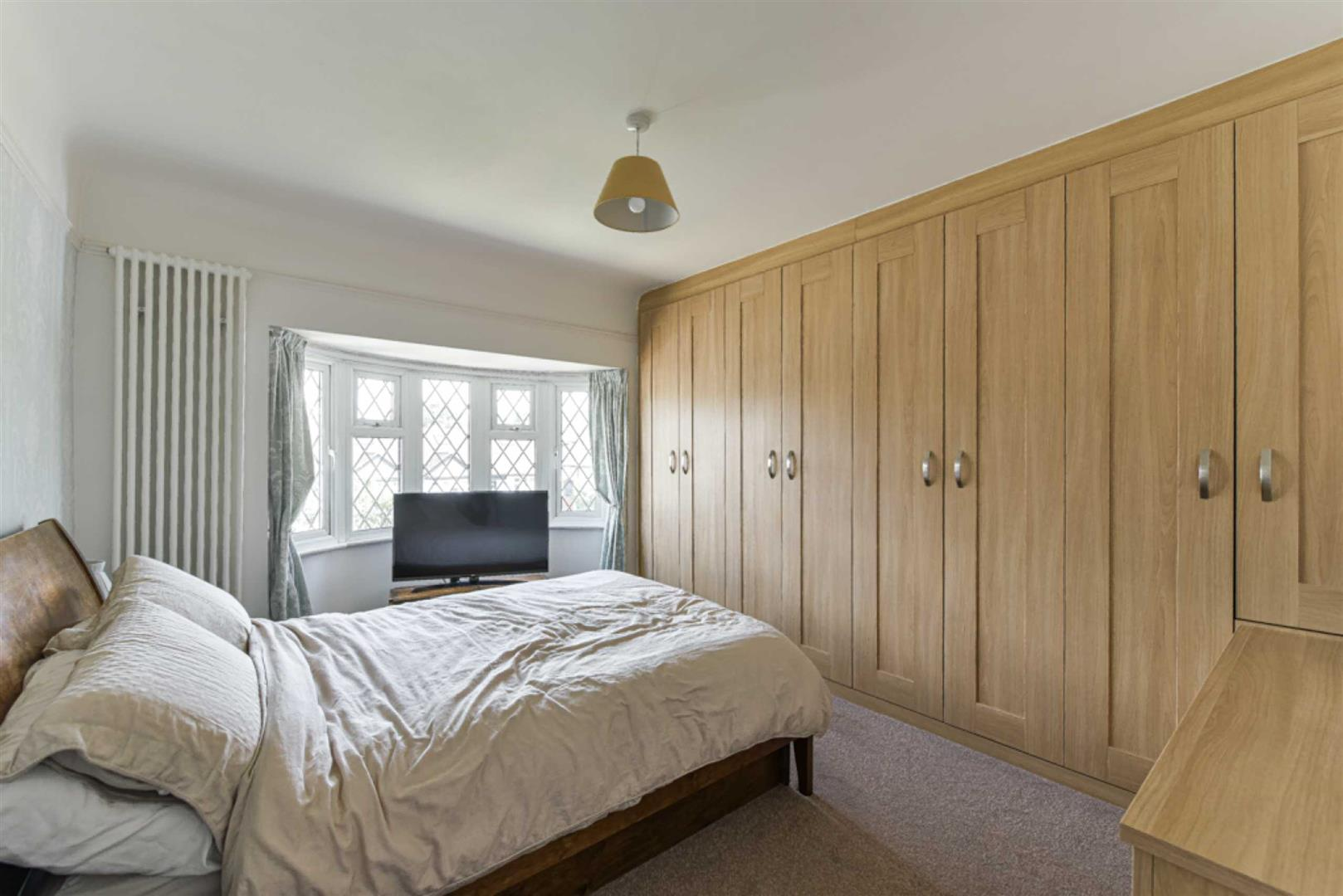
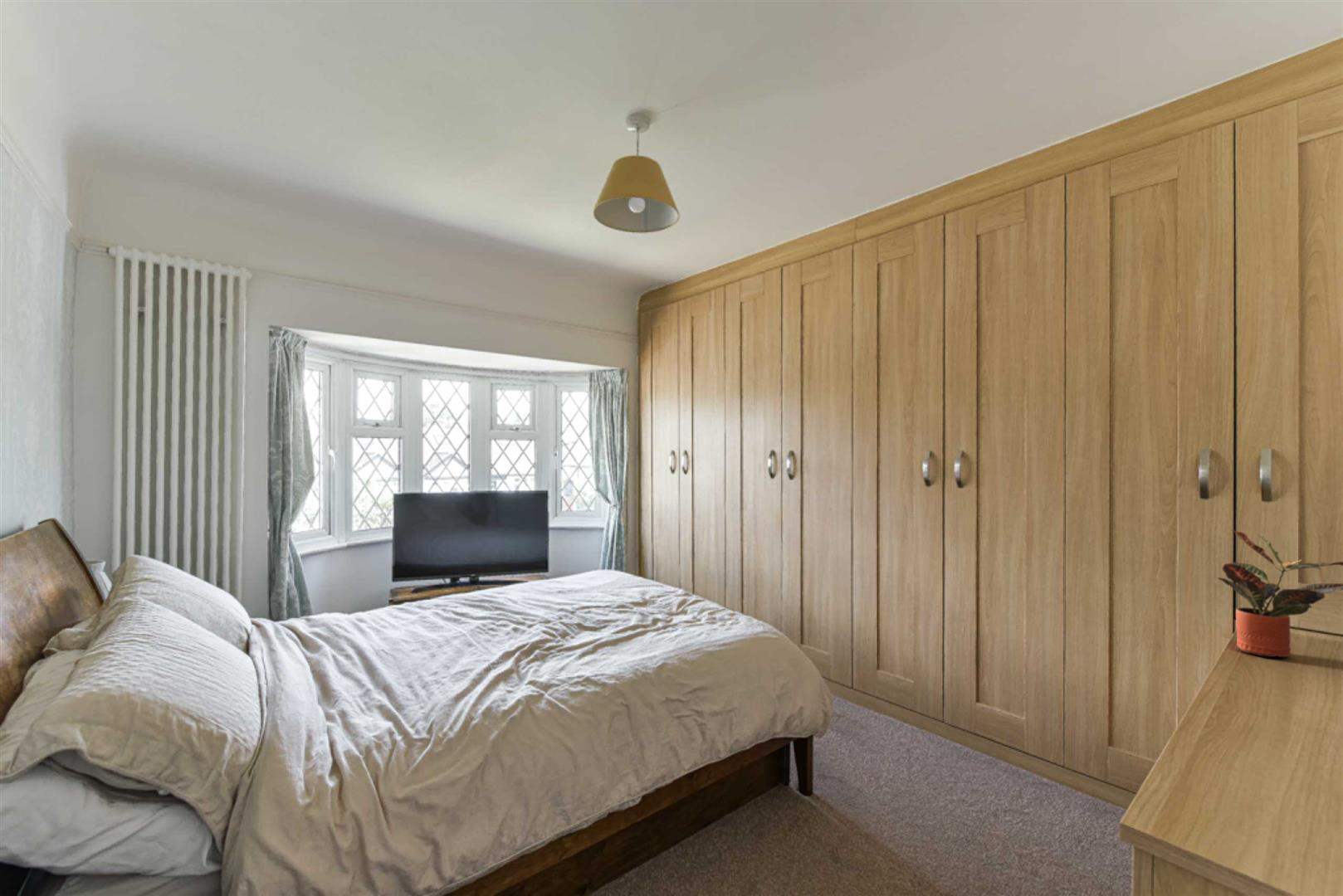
+ potted plant [1215,528,1343,658]
